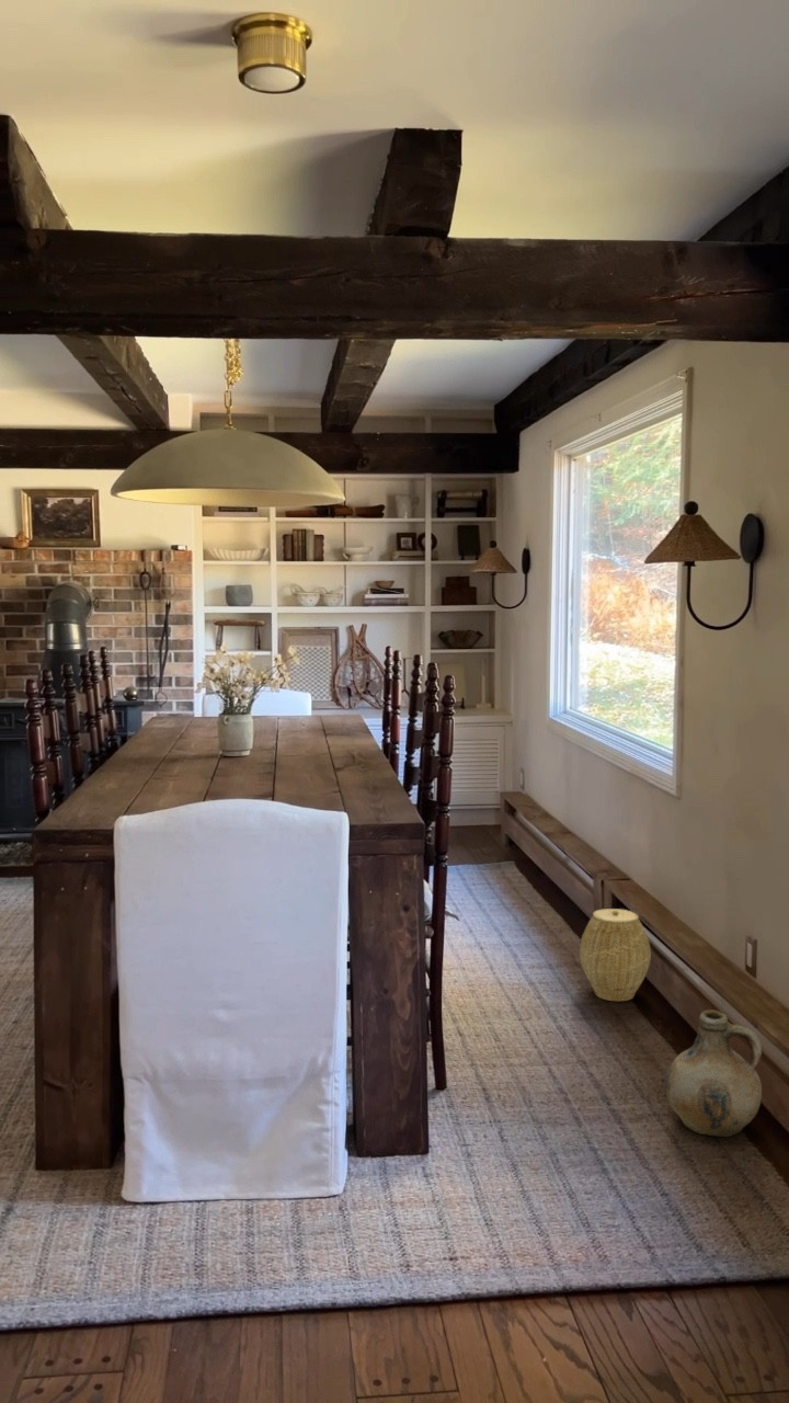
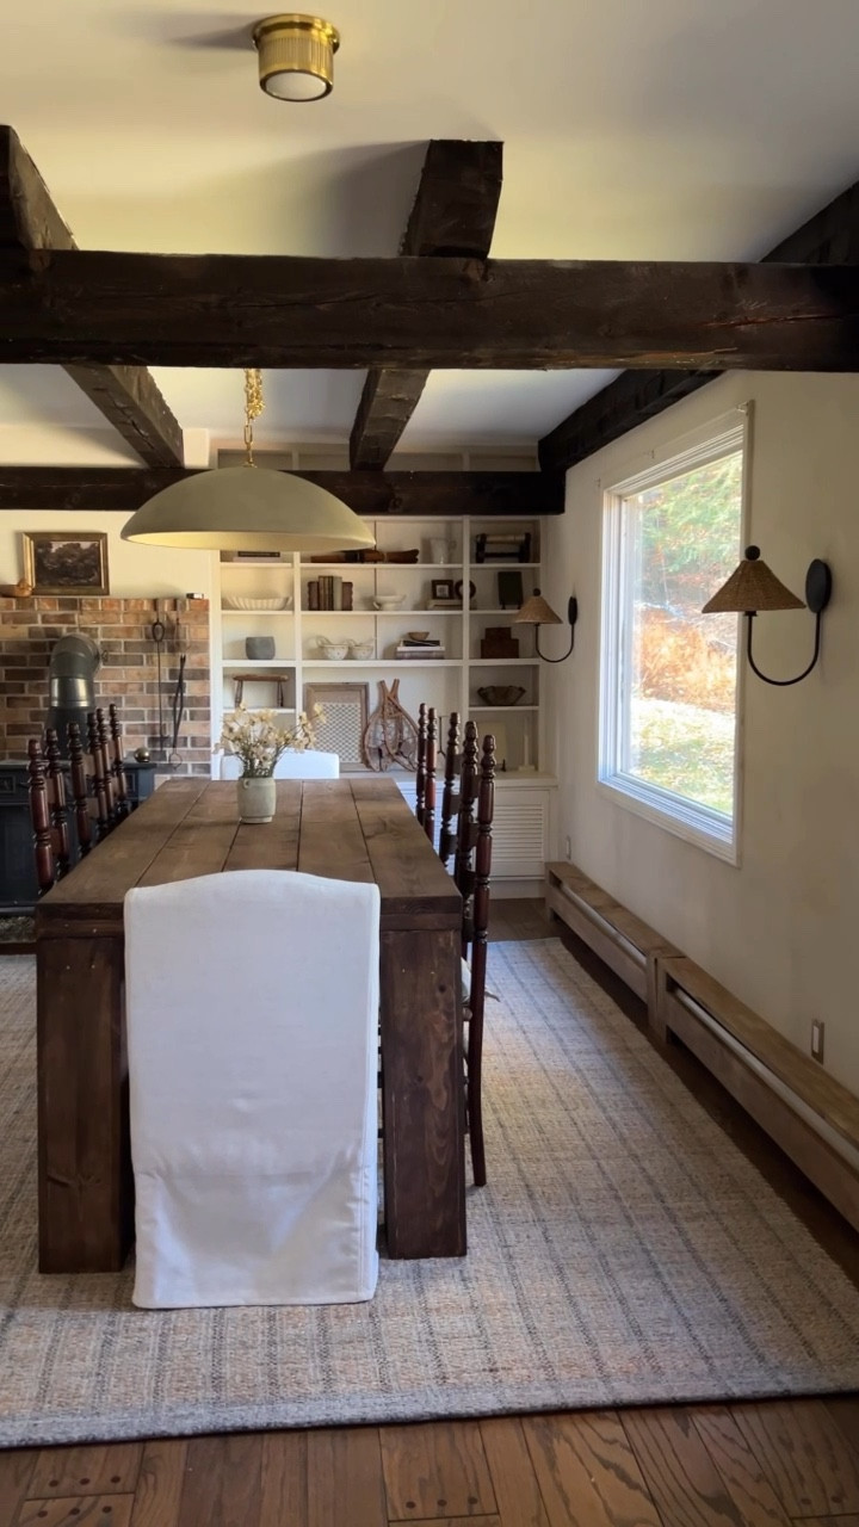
- woven basket [579,908,652,1002]
- ceramic jug [664,1010,763,1138]
